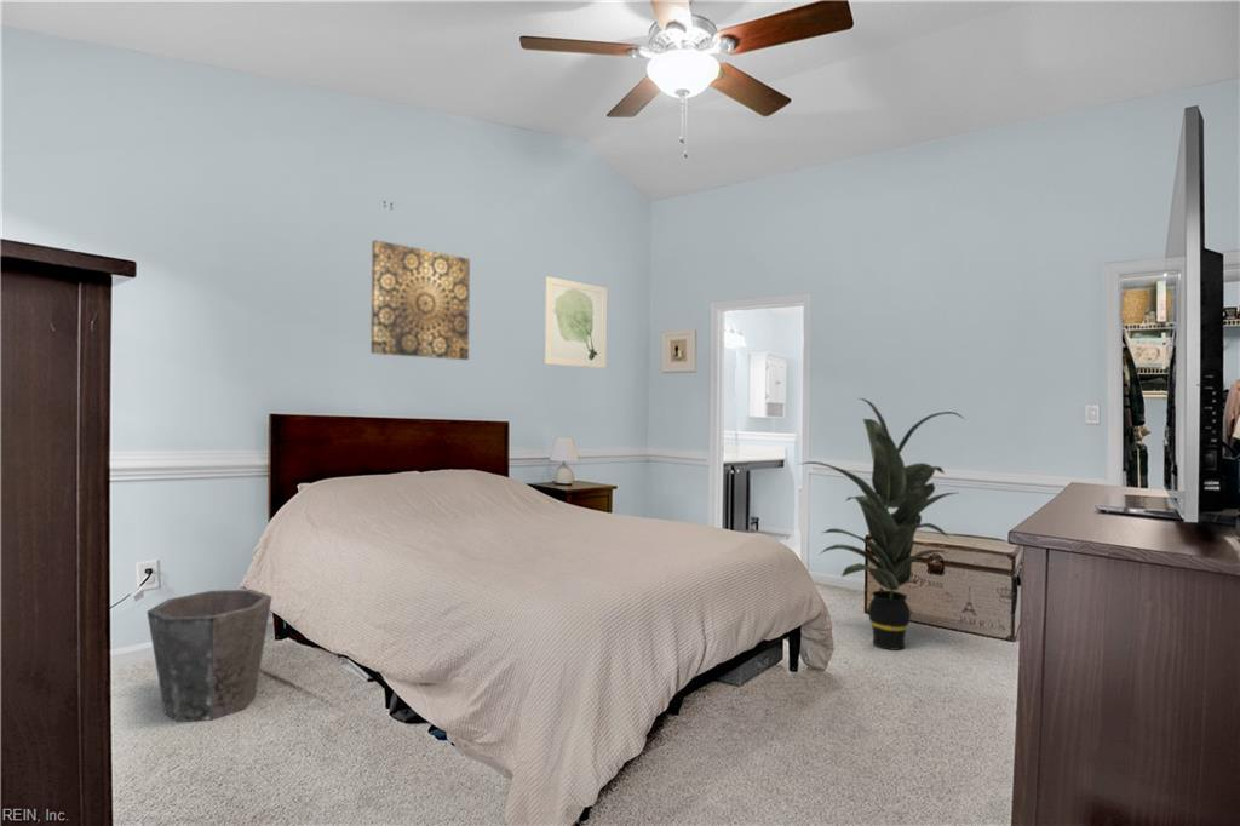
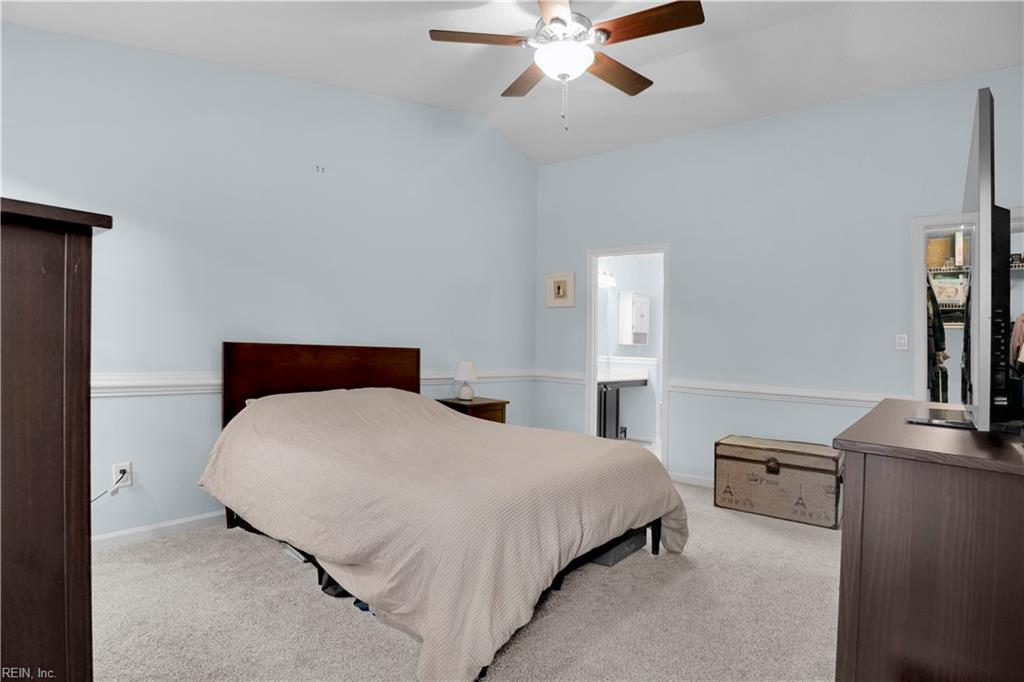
- wall art [544,275,608,369]
- wall art [369,239,471,361]
- waste bin [145,589,272,723]
- indoor plant [797,397,965,652]
